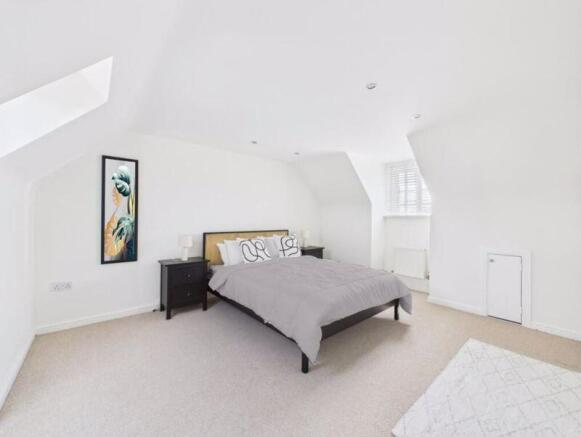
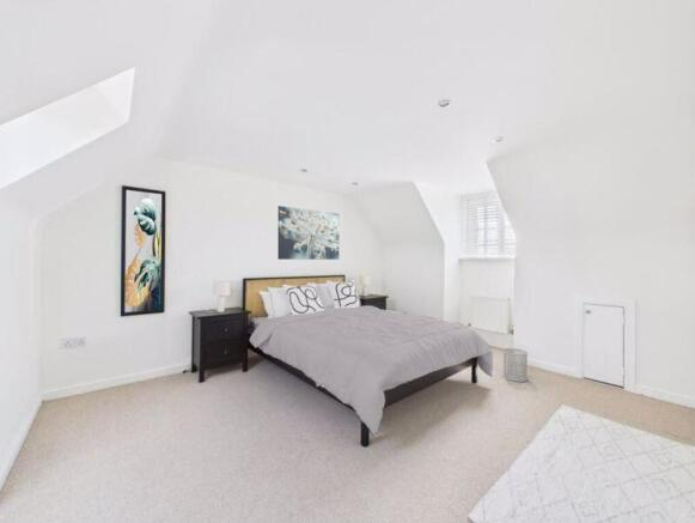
+ wastebasket [501,347,529,383]
+ wall art [276,205,341,261]
